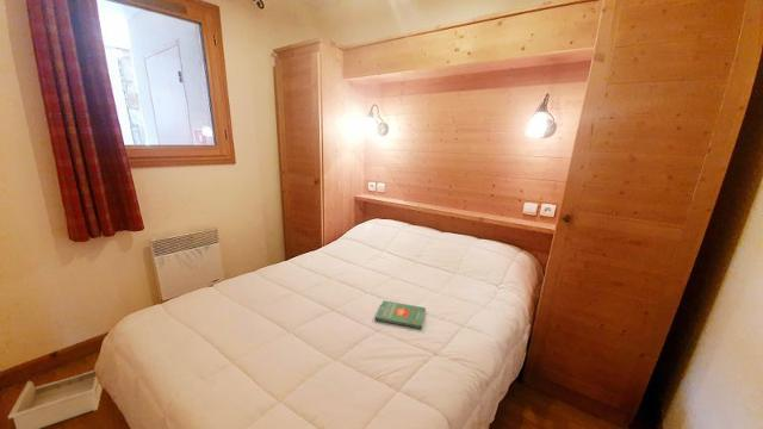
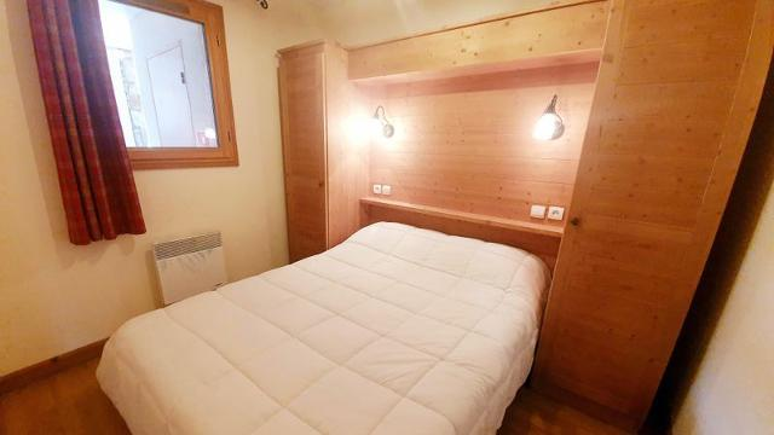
- storage bin [7,369,104,429]
- book [374,299,427,330]
